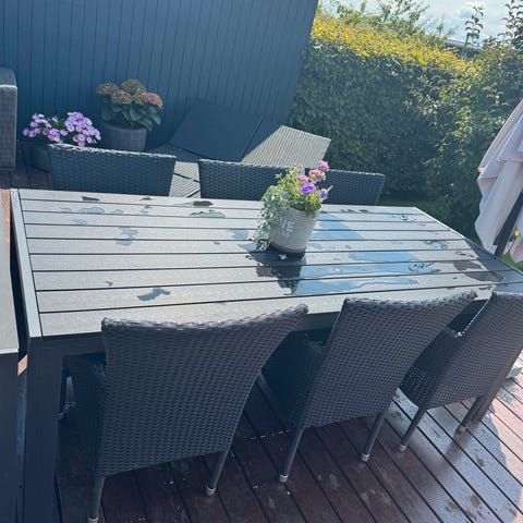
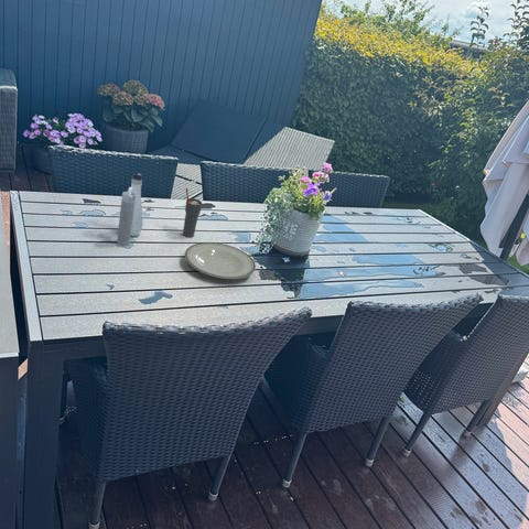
+ plate [184,241,257,280]
+ cup [182,187,203,238]
+ water bottle [116,173,143,247]
